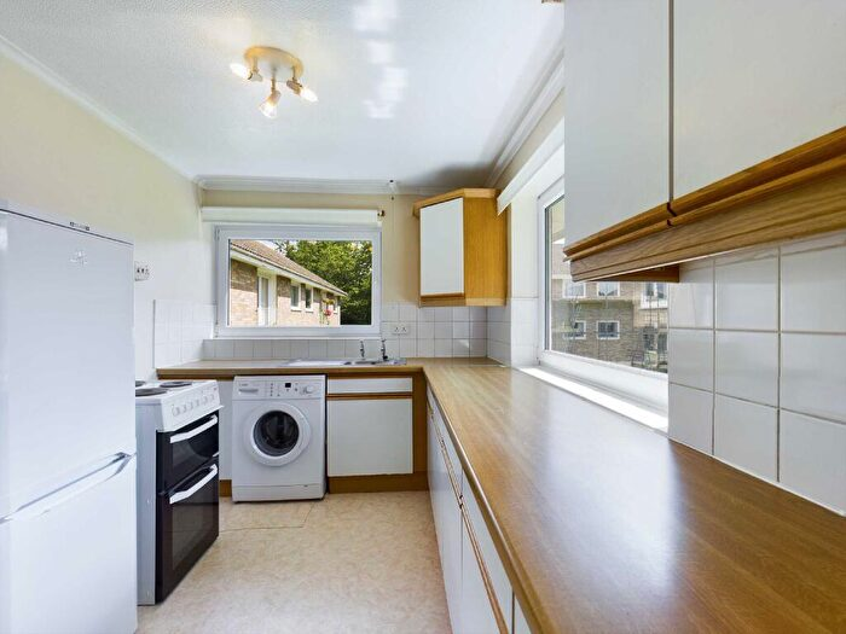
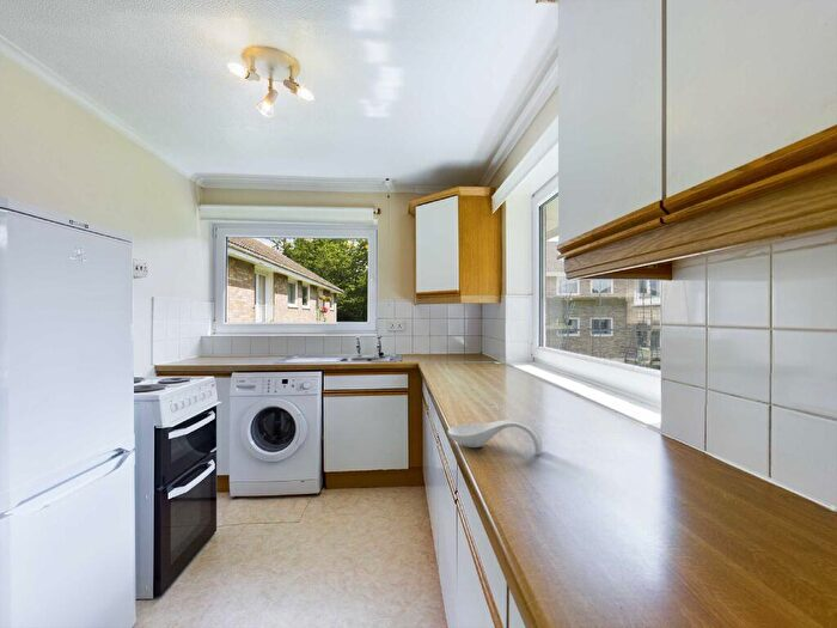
+ spoon rest [447,419,543,456]
